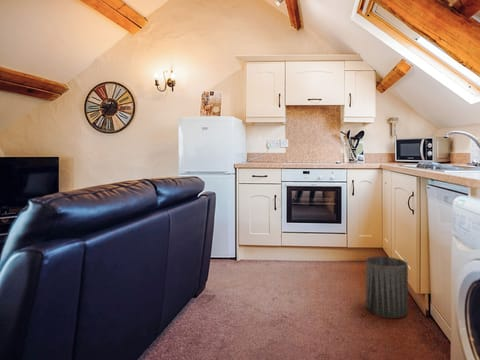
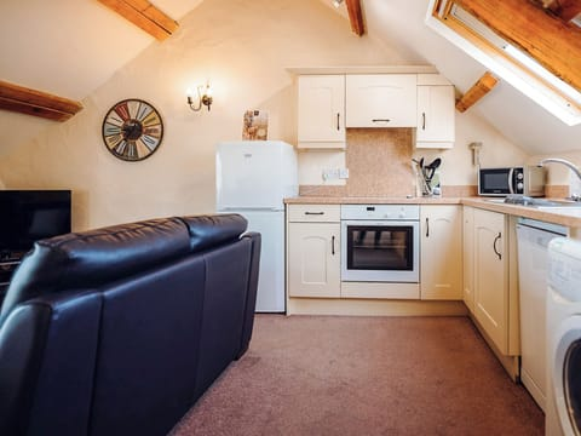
- trash can [365,256,409,319]
